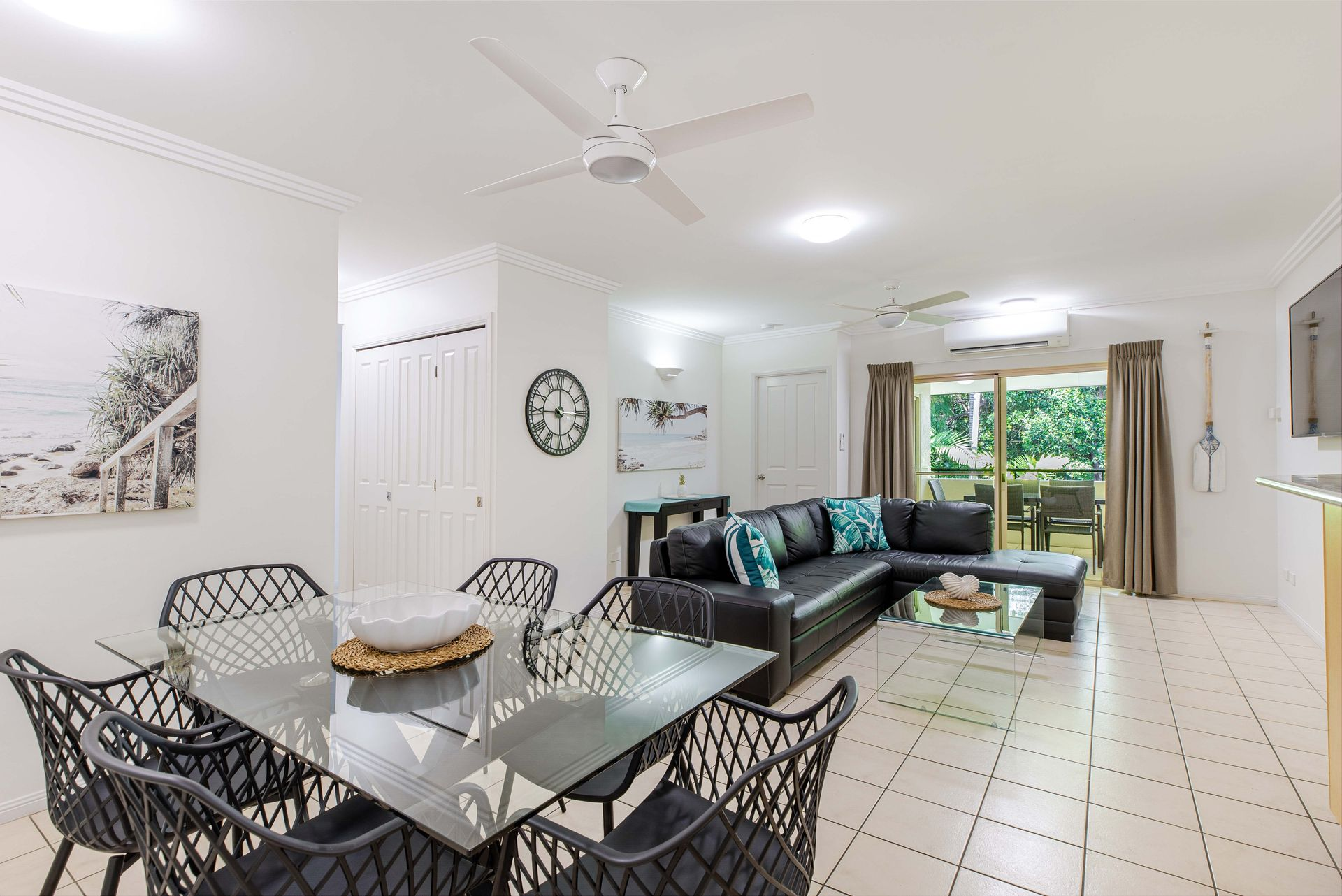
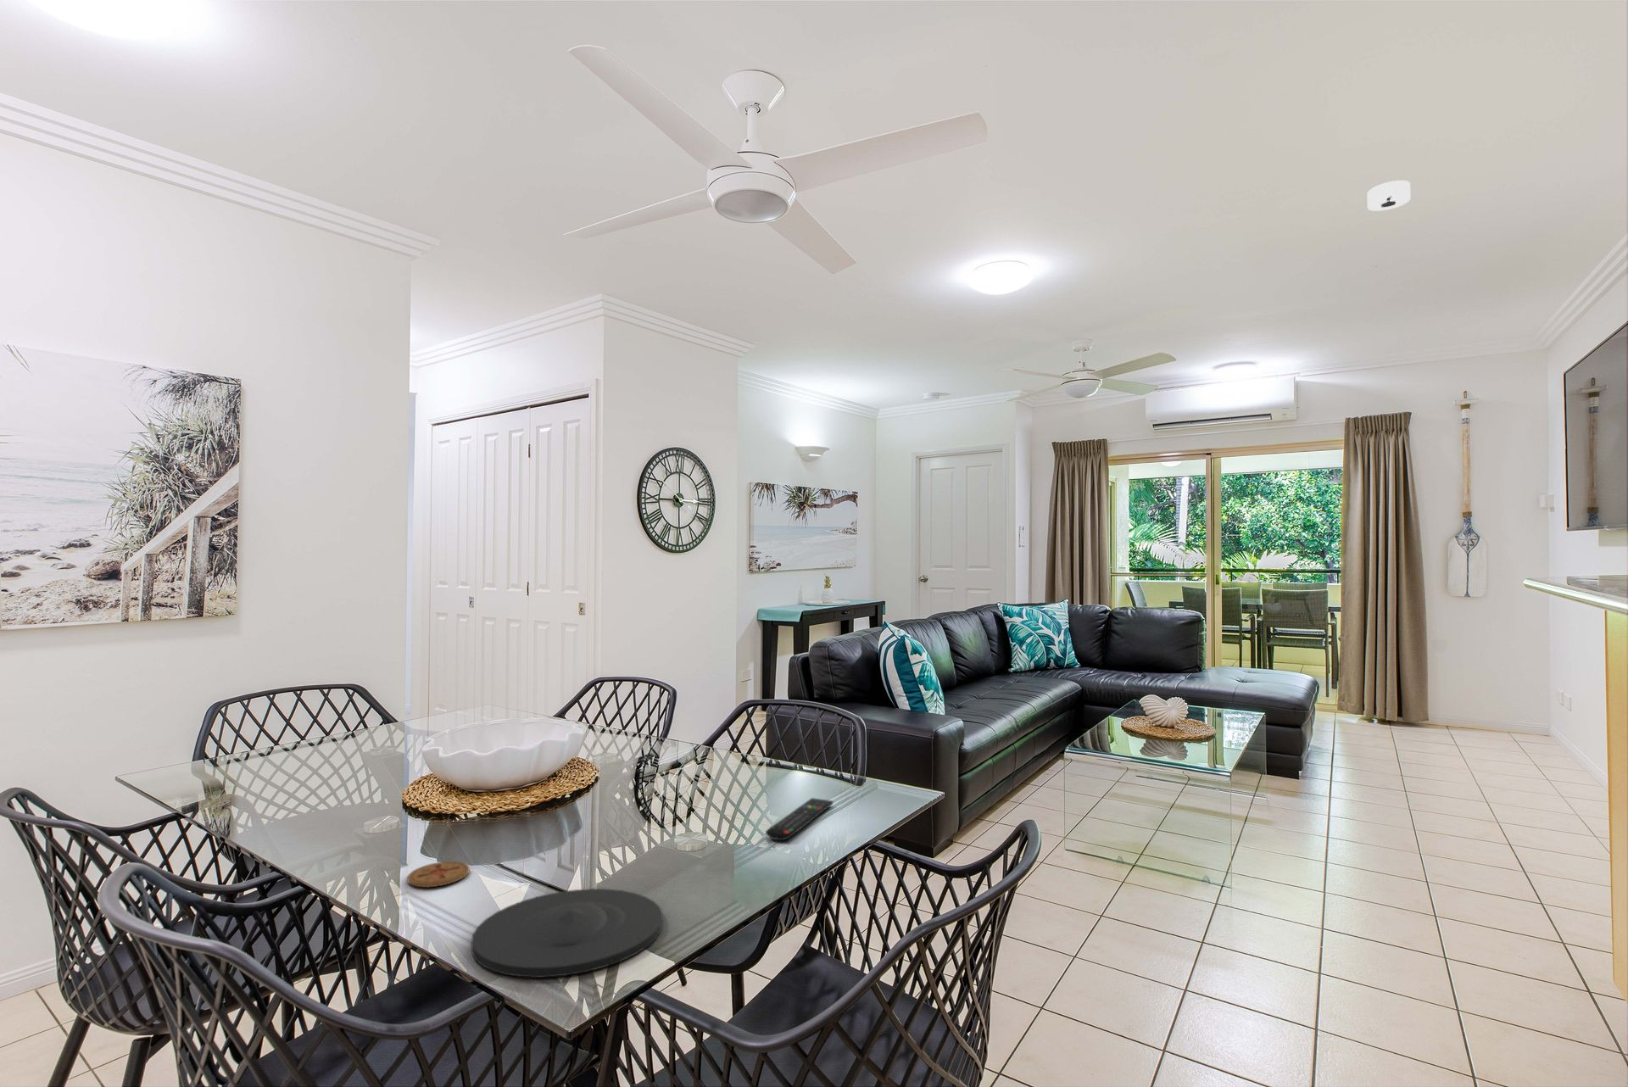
+ plate [471,888,664,979]
+ smoke detector [1367,180,1411,212]
+ coaster [406,860,471,888]
+ remote control [764,797,833,841]
